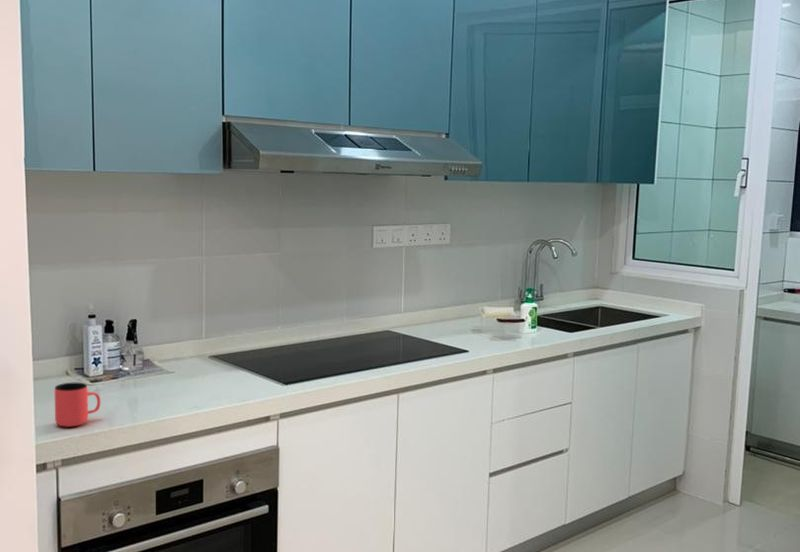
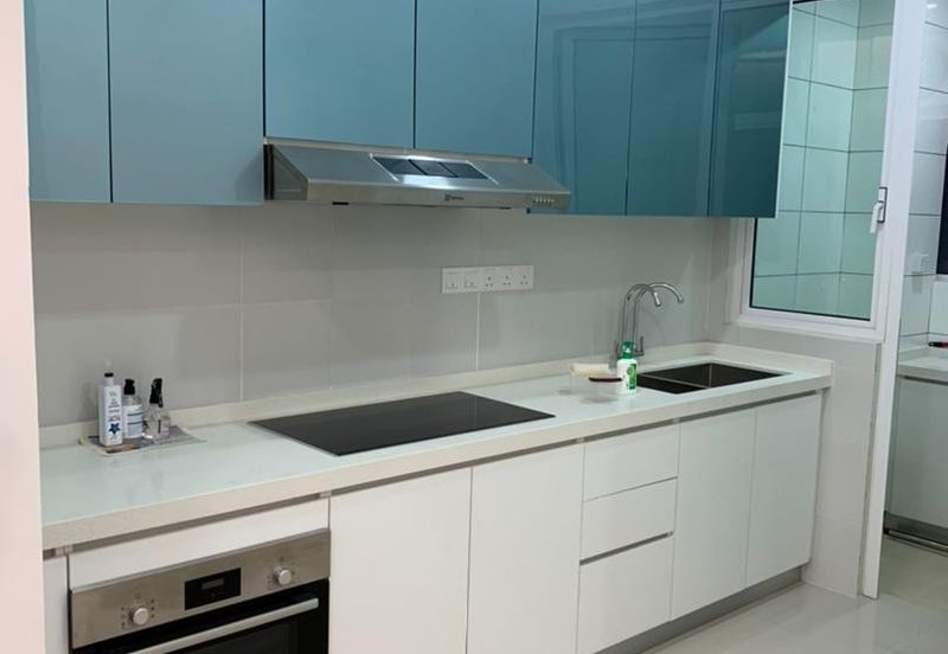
- cup [54,382,101,428]
